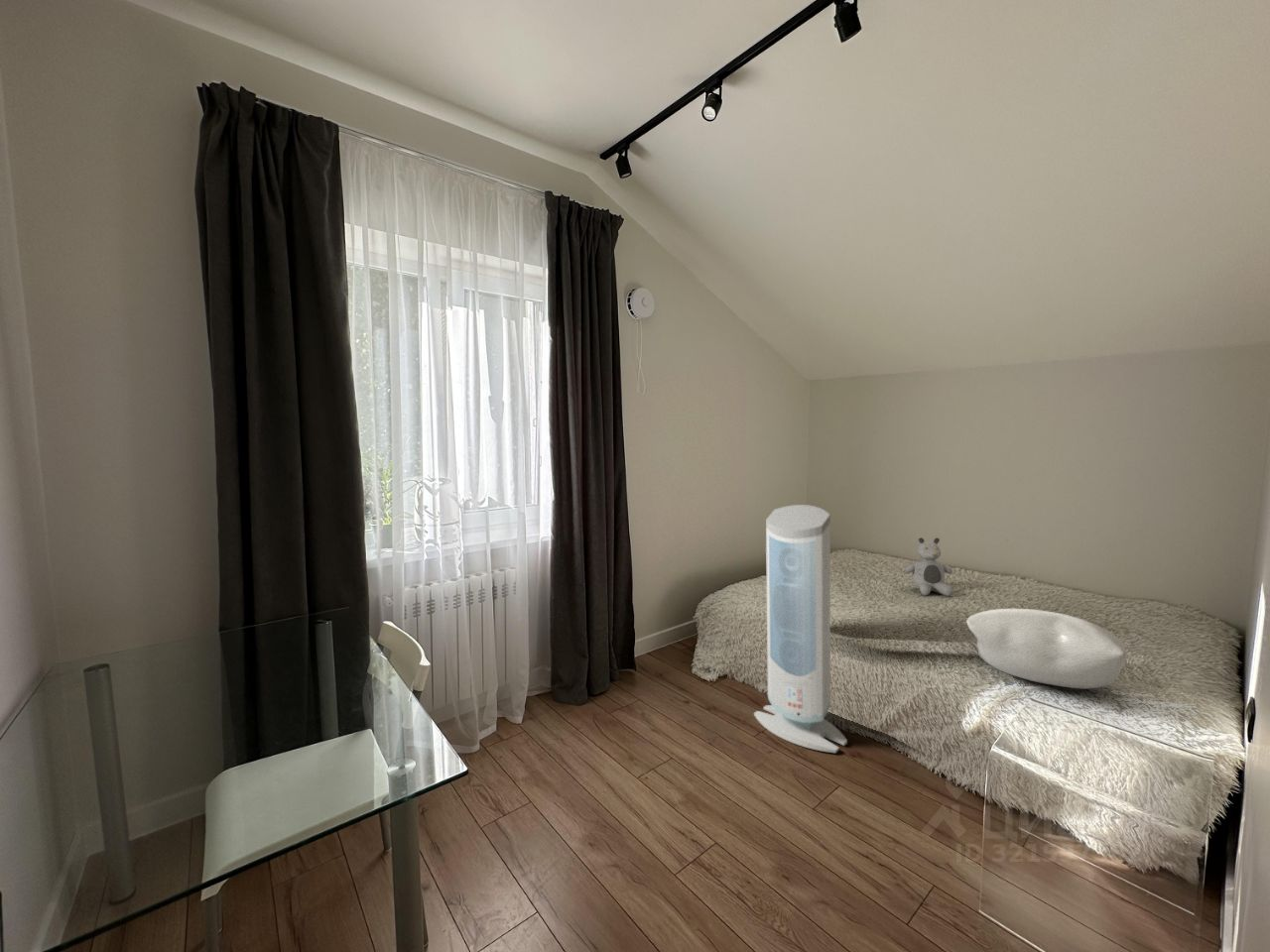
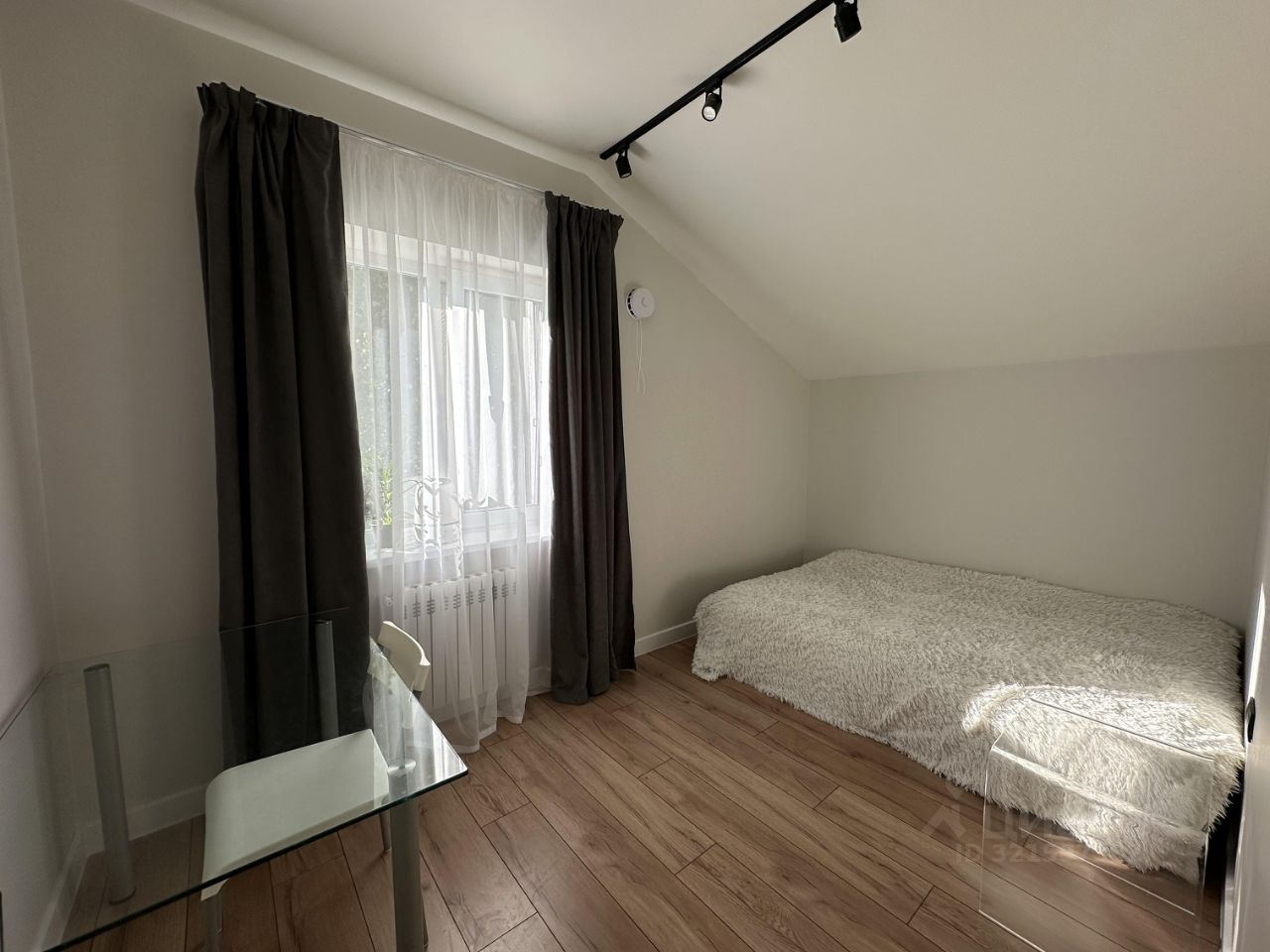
- pillow [965,608,1128,689]
- air purifier [753,504,848,754]
- teddy bear [904,536,953,597]
